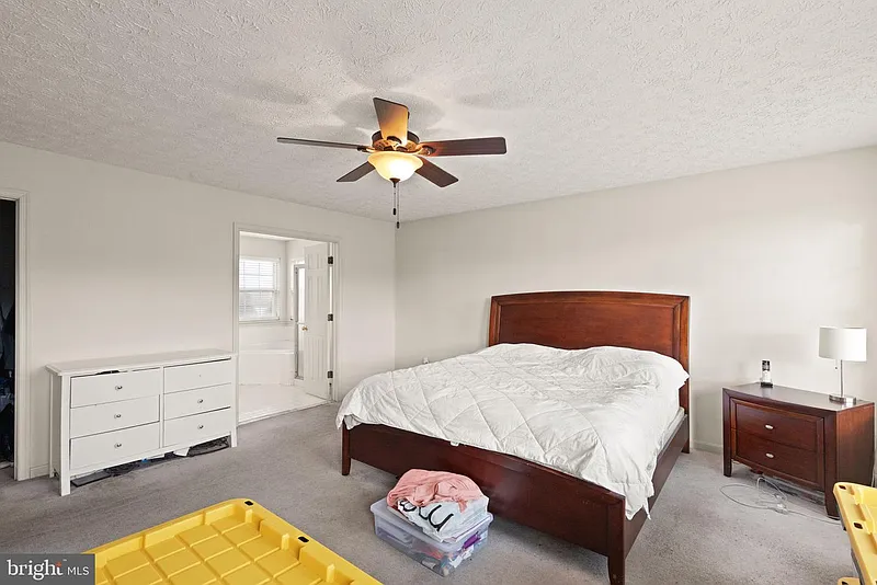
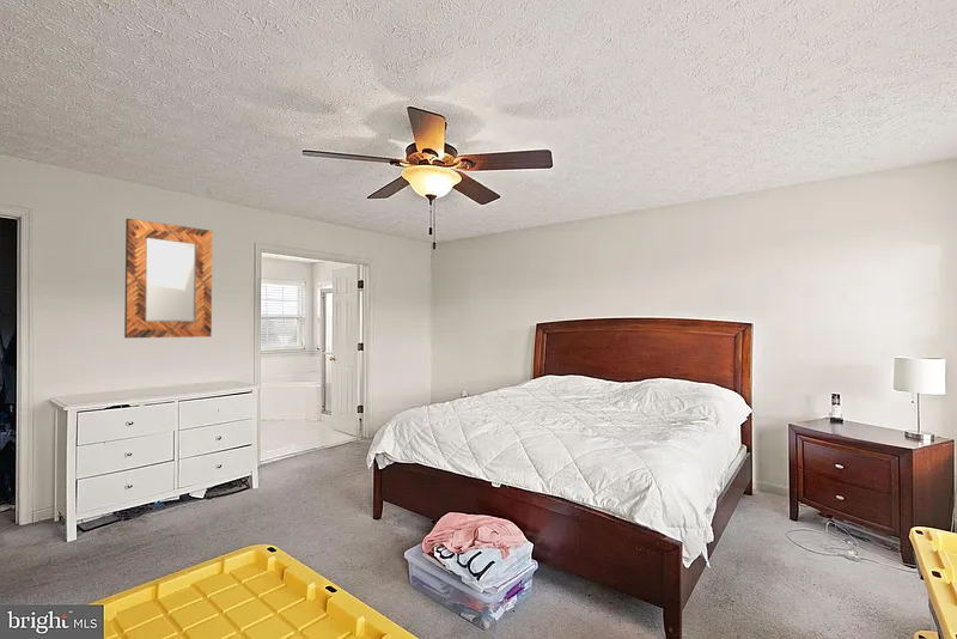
+ home mirror [123,218,213,339]
